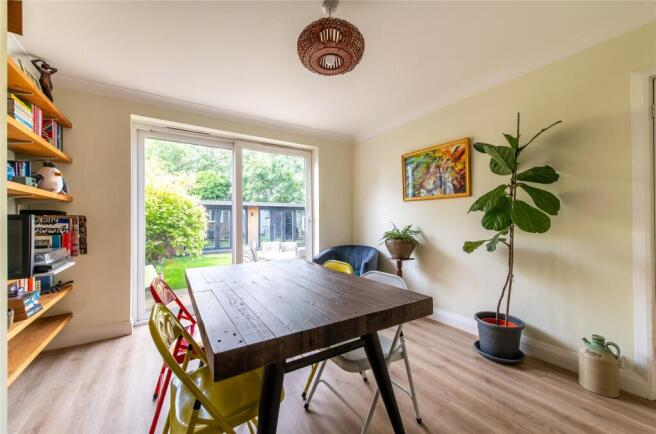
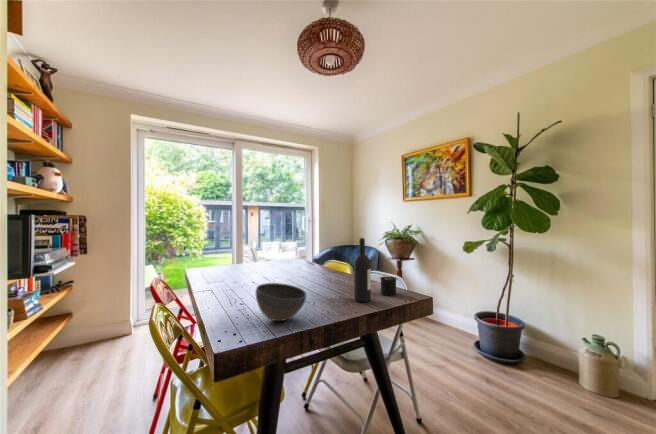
+ candle [379,275,398,297]
+ wine bottle [353,237,372,303]
+ bowl [255,282,307,322]
